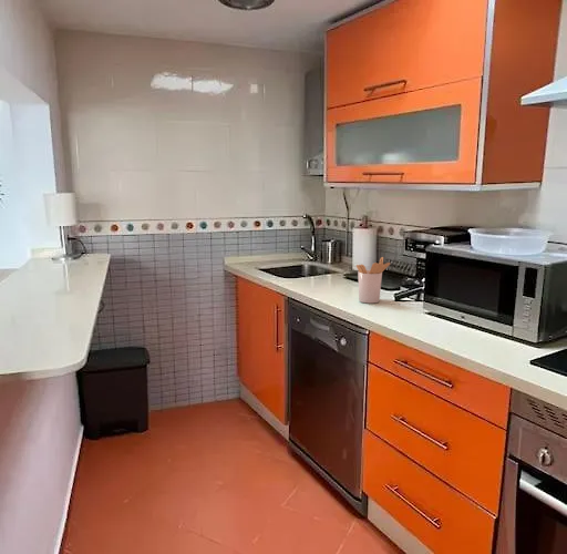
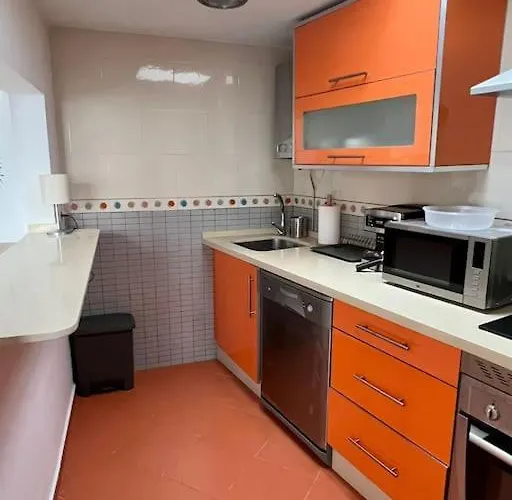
- utensil holder [355,256,391,305]
